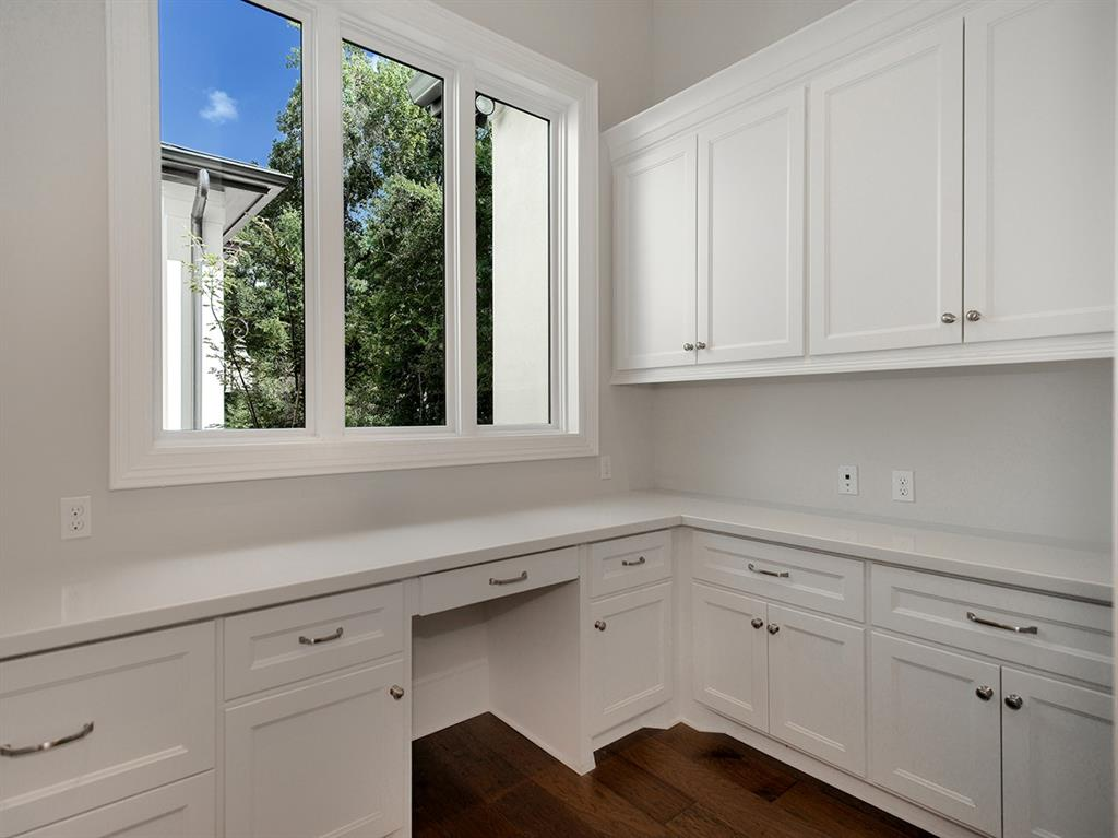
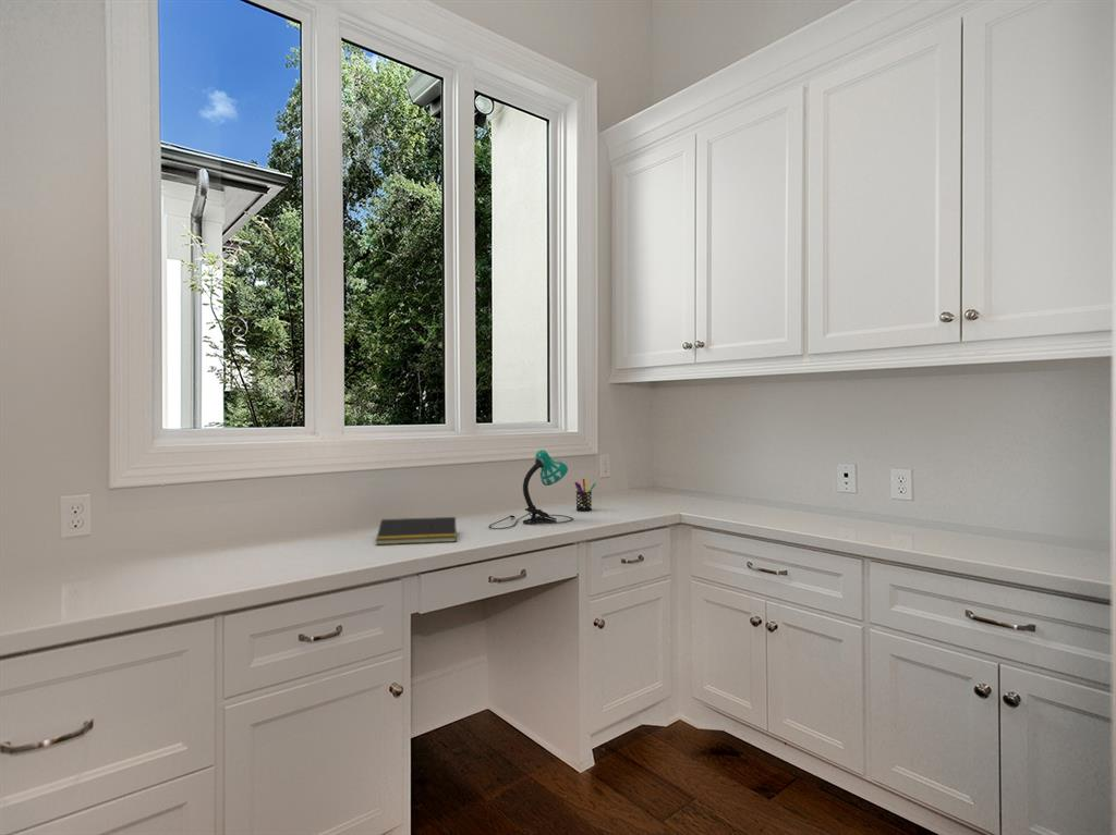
+ desk lamp [487,449,574,530]
+ notepad [375,516,458,545]
+ pen holder [573,478,597,512]
